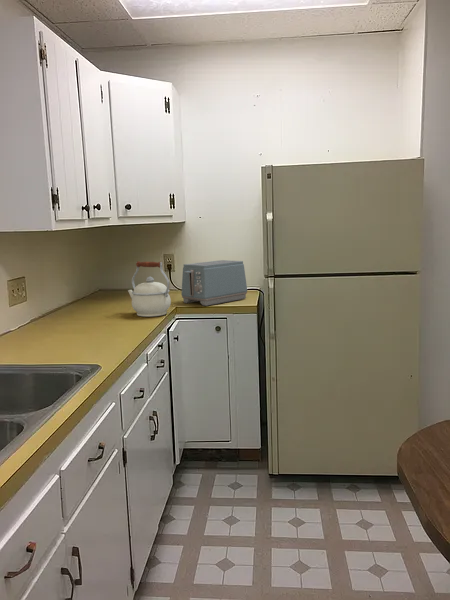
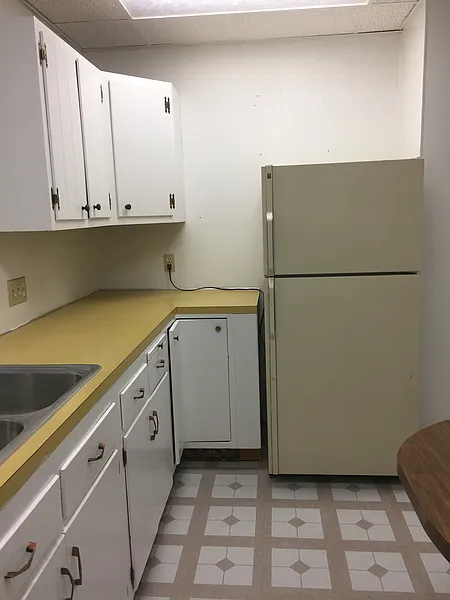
- kettle [127,260,172,318]
- toaster [180,259,248,307]
